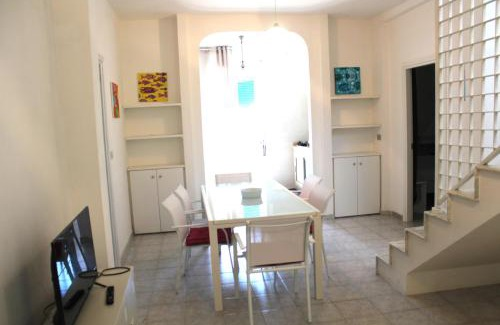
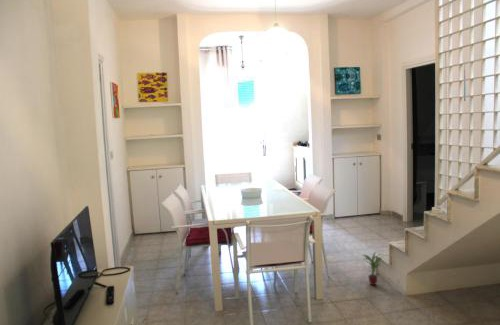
+ potted plant [361,251,385,286]
